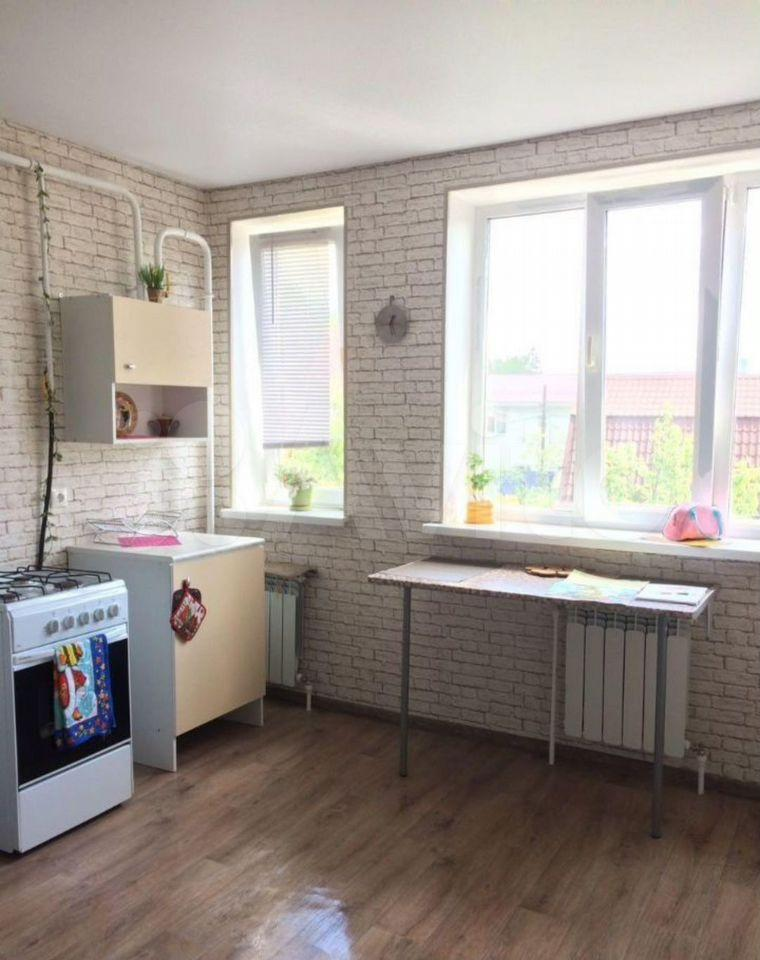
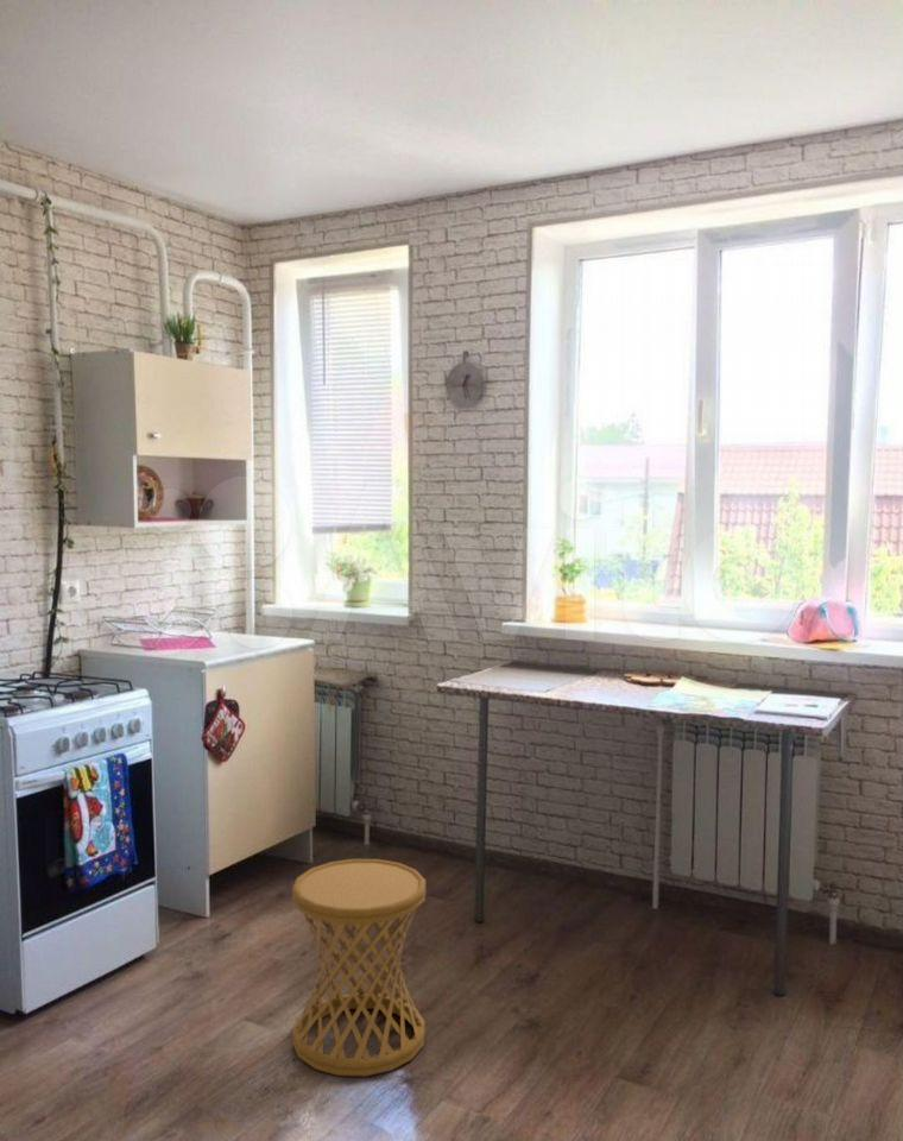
+ side table [291,858,427,1078]
